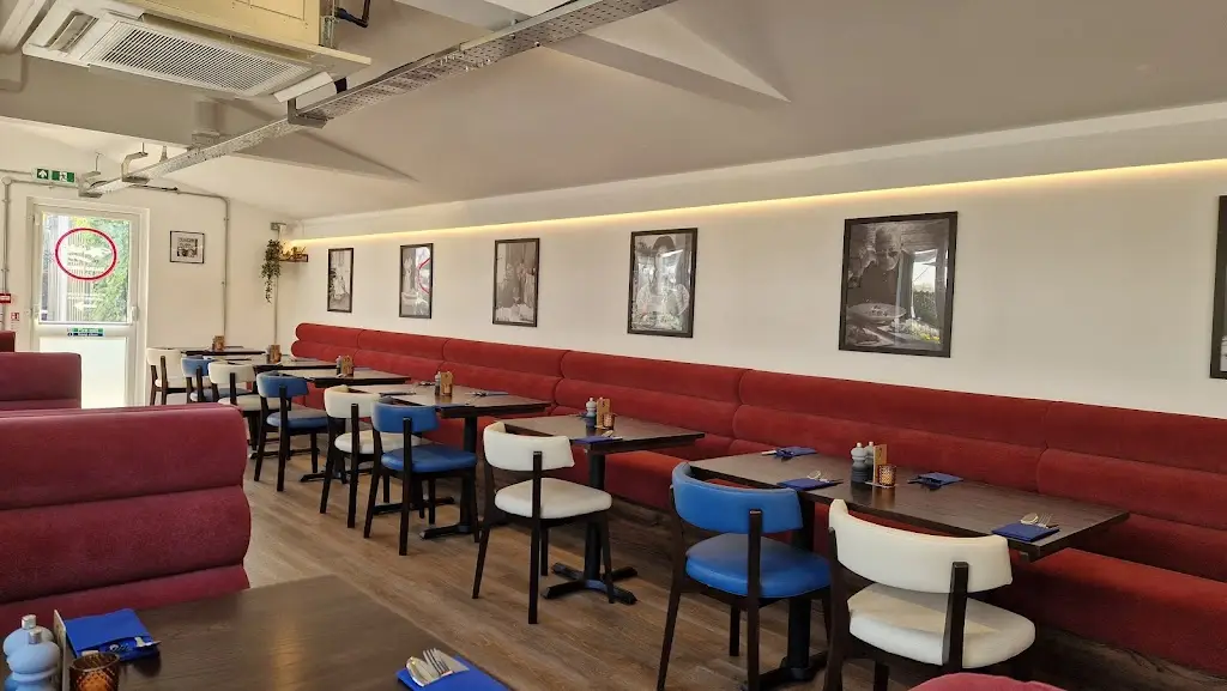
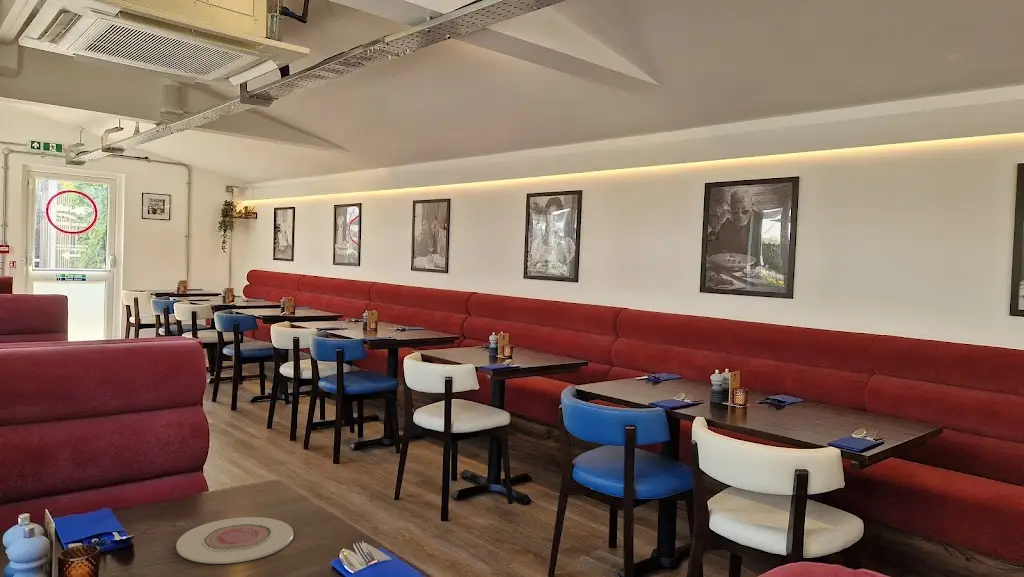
+ plate [175,516,294,565]
